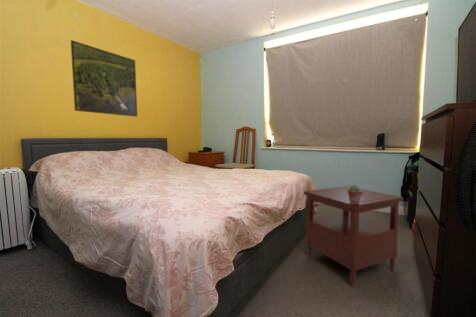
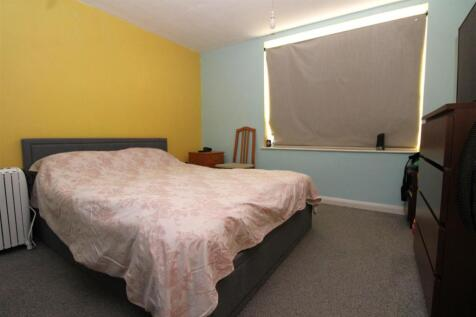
- side table [303,185,404,286]
- potted succulent [347,184,363,204]
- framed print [70,39,138,118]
